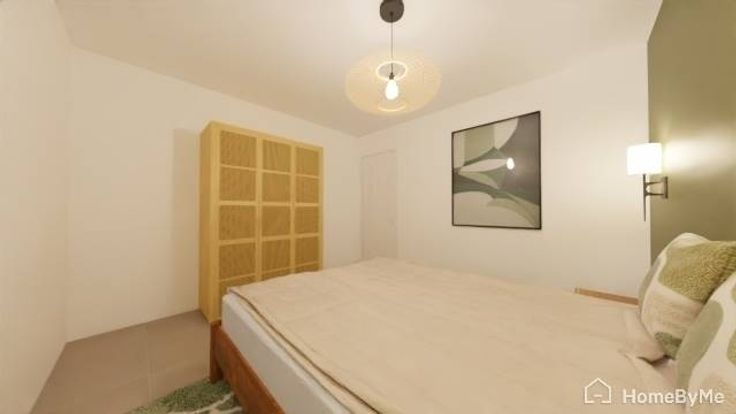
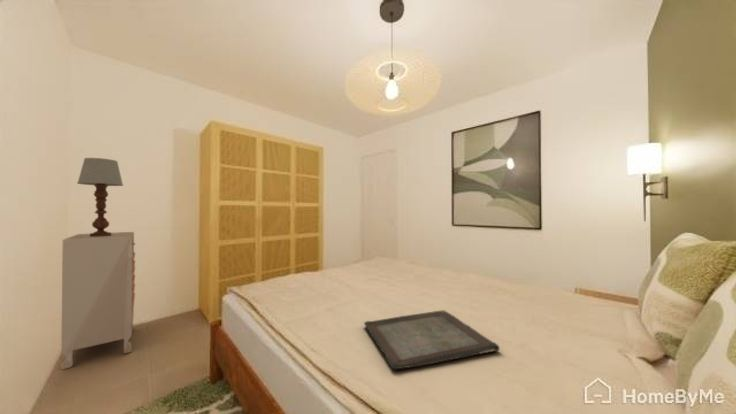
+ serving tray [363,309,501,370]
+ dresser [60,231,136,371]
+ table lamp [76,157,124,237]
